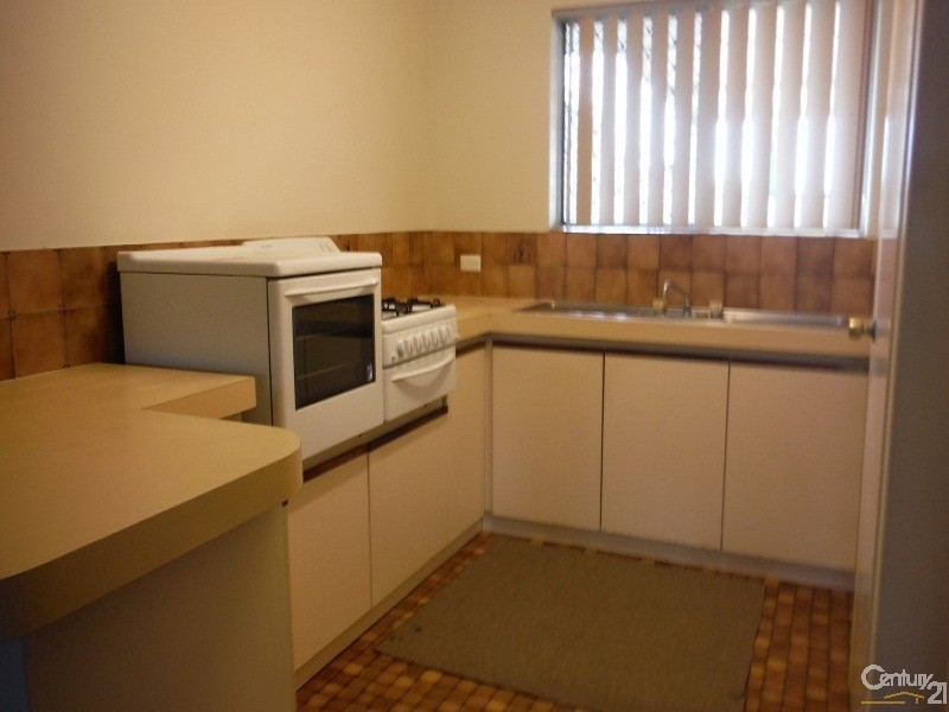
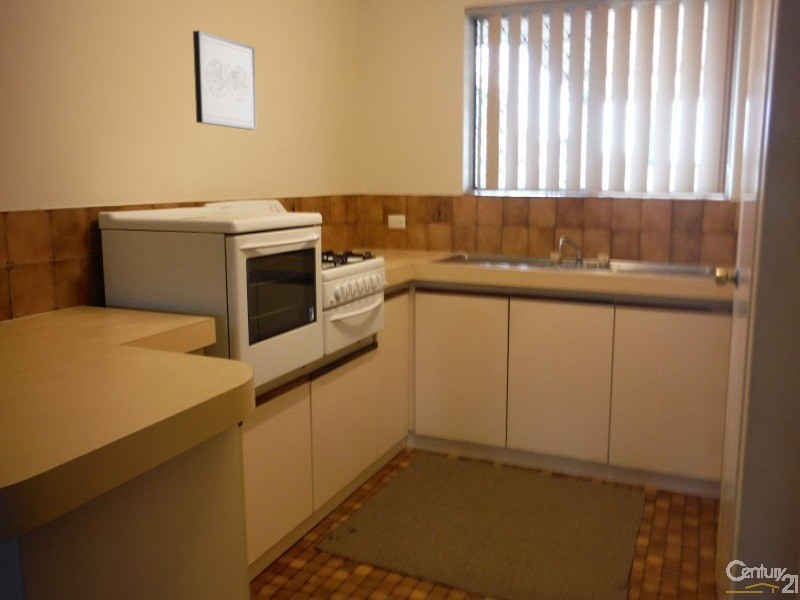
+ wall art [192,29,258,131]
